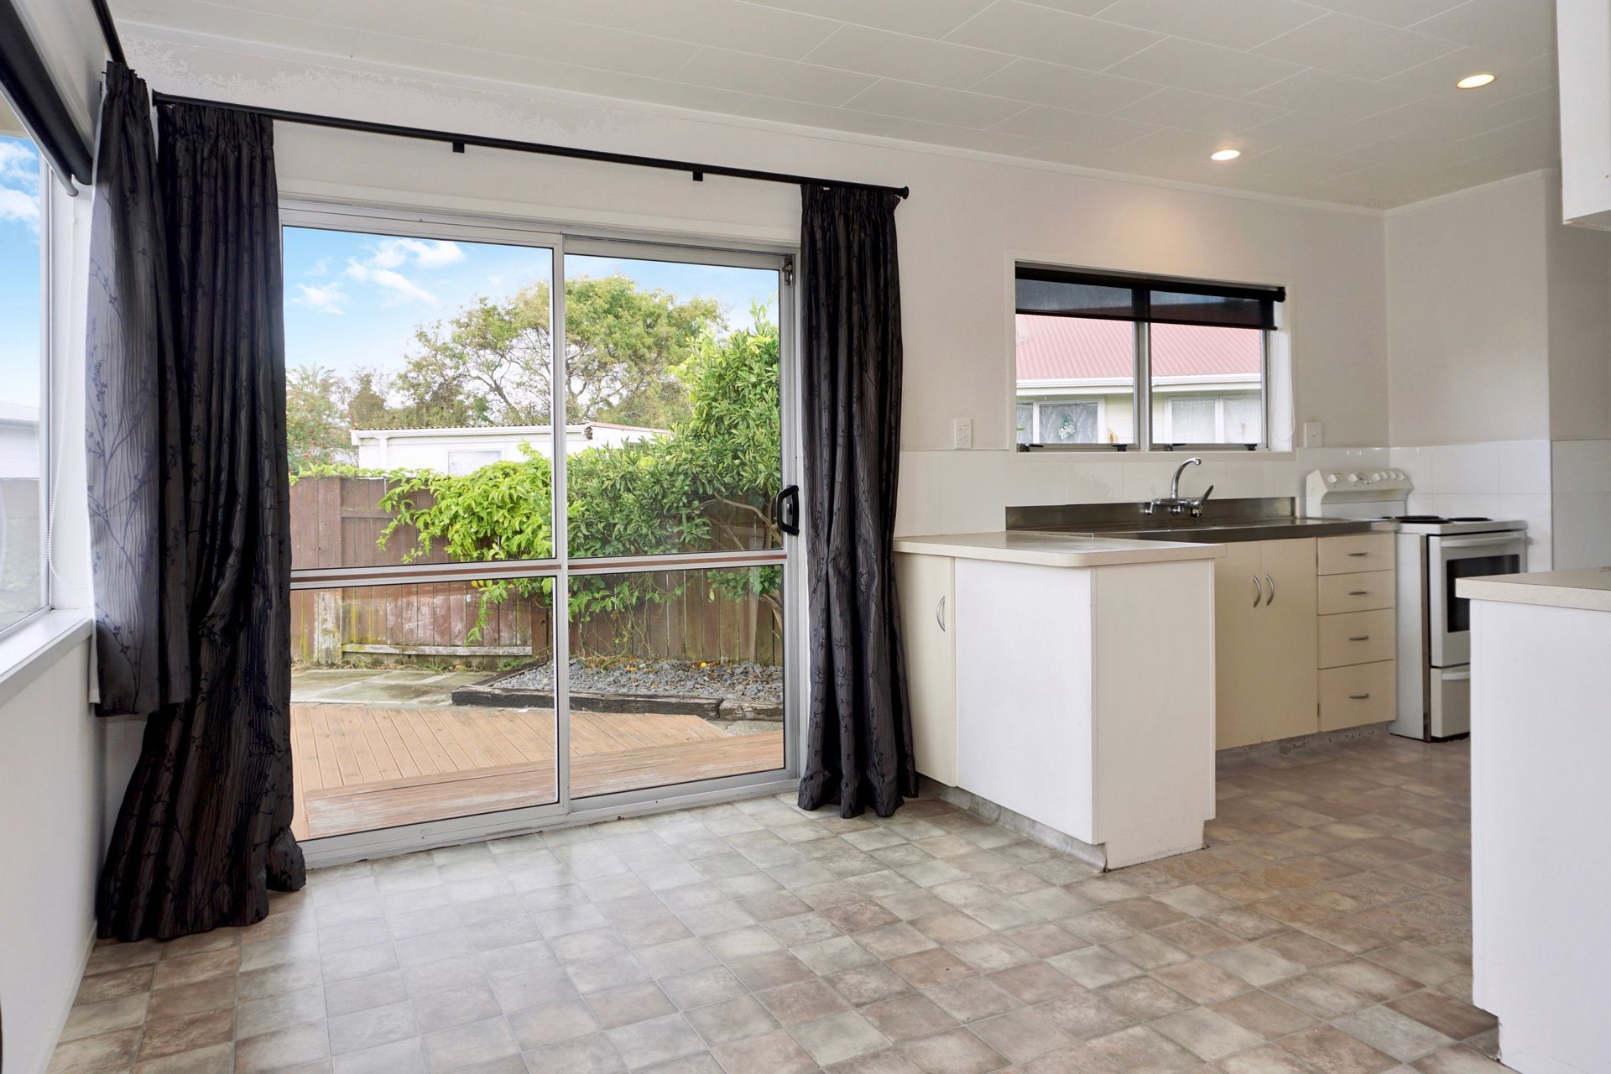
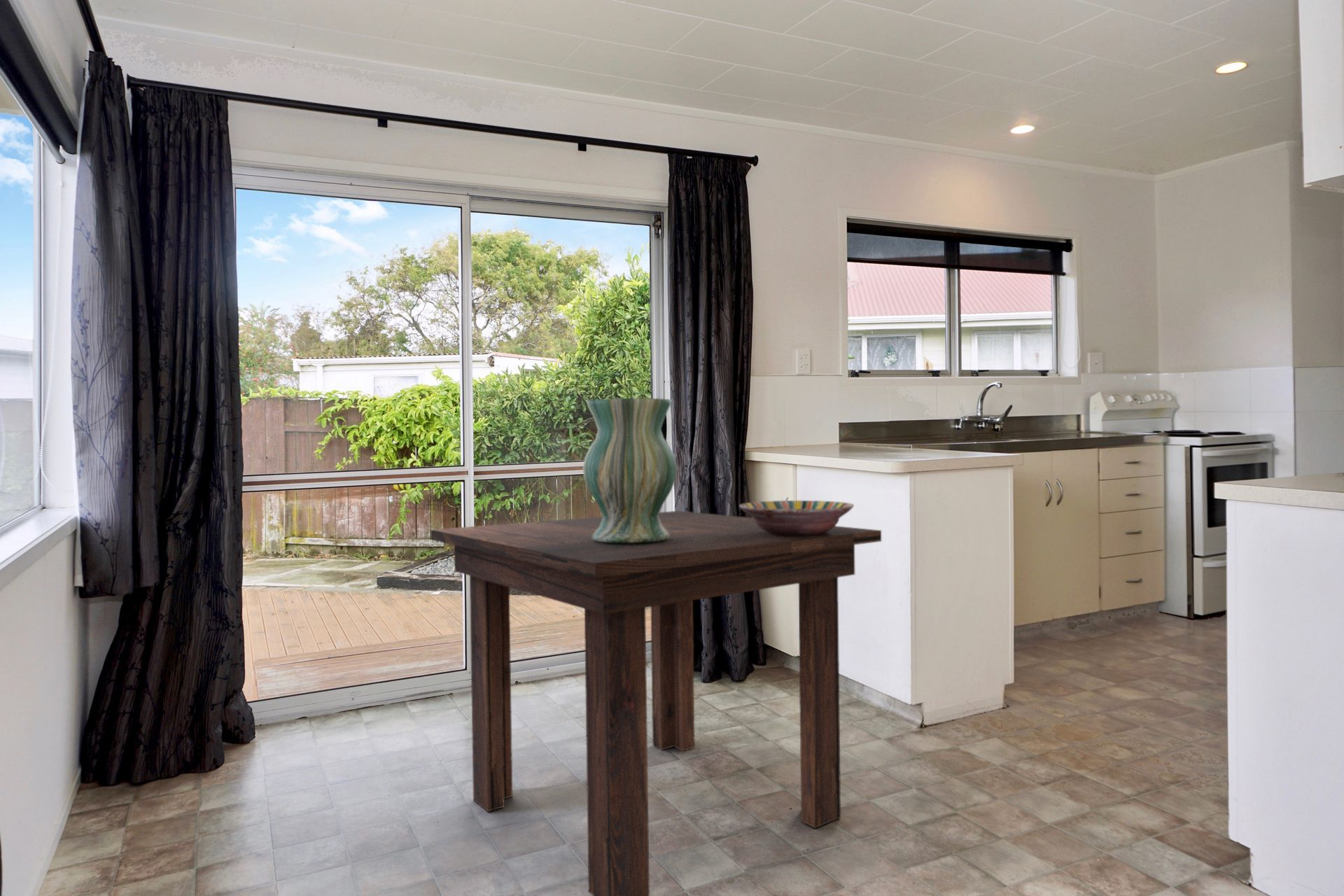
+ serving bowl [738,500,855,535]
+ vase [582,398,678,543]
+ dining table [430,510,882,896]
